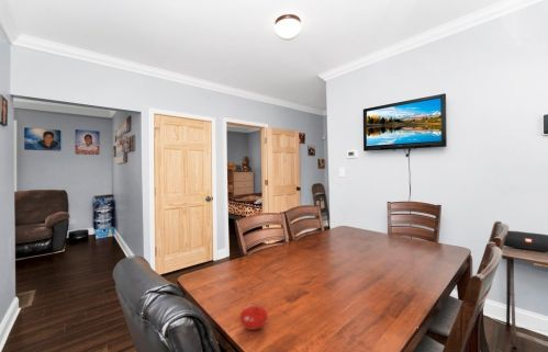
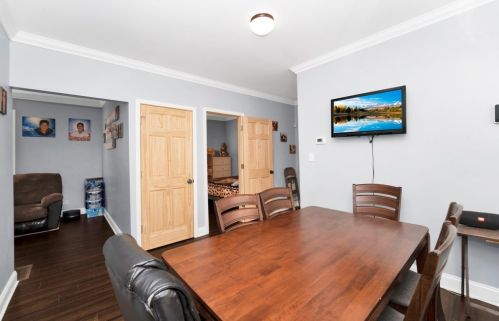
- fruit [239,305,269,331]
